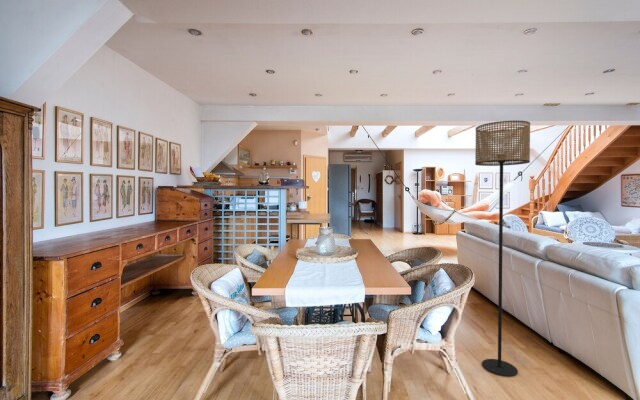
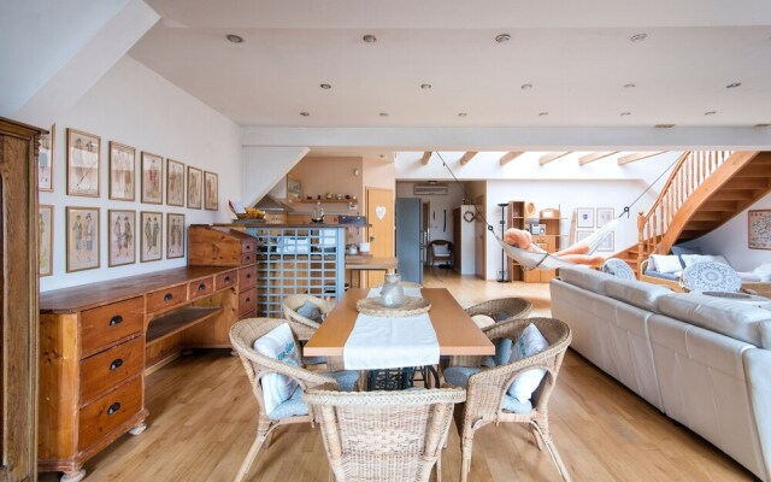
- floor lamp [474,120,531,378]
